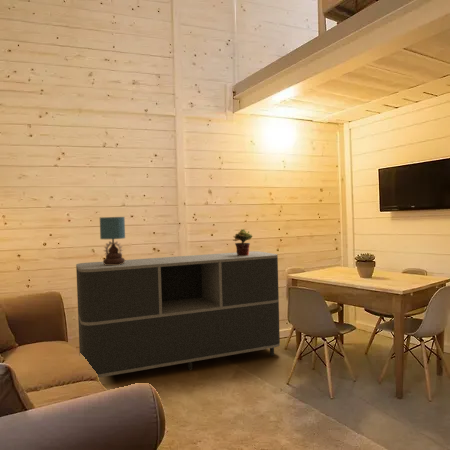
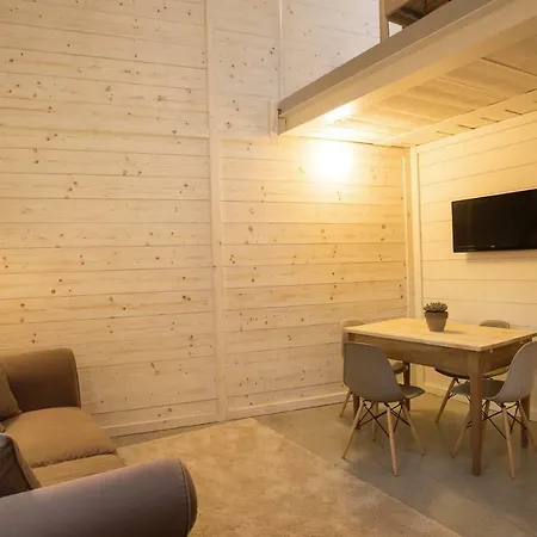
- table lamp [99,216,126,265]
- sideboard [75,250,281,378]
- potted plant [232,228,253,256]
